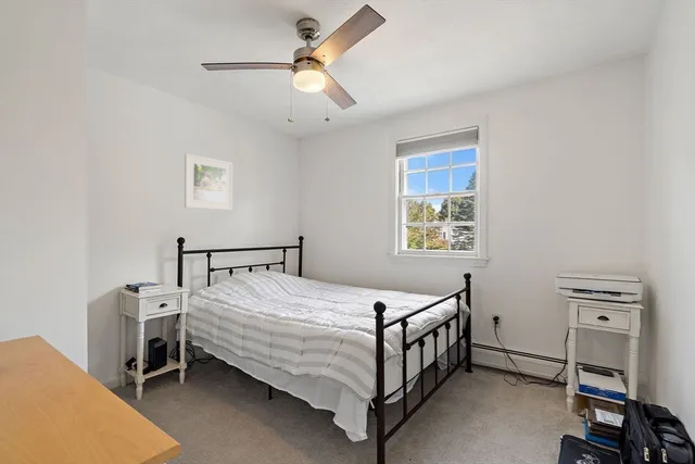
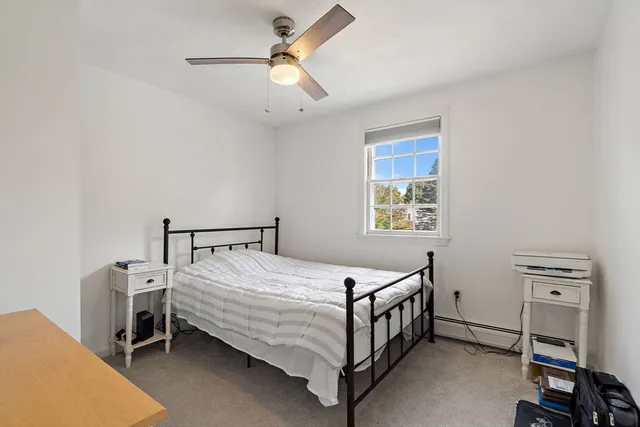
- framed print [184,152,233,211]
